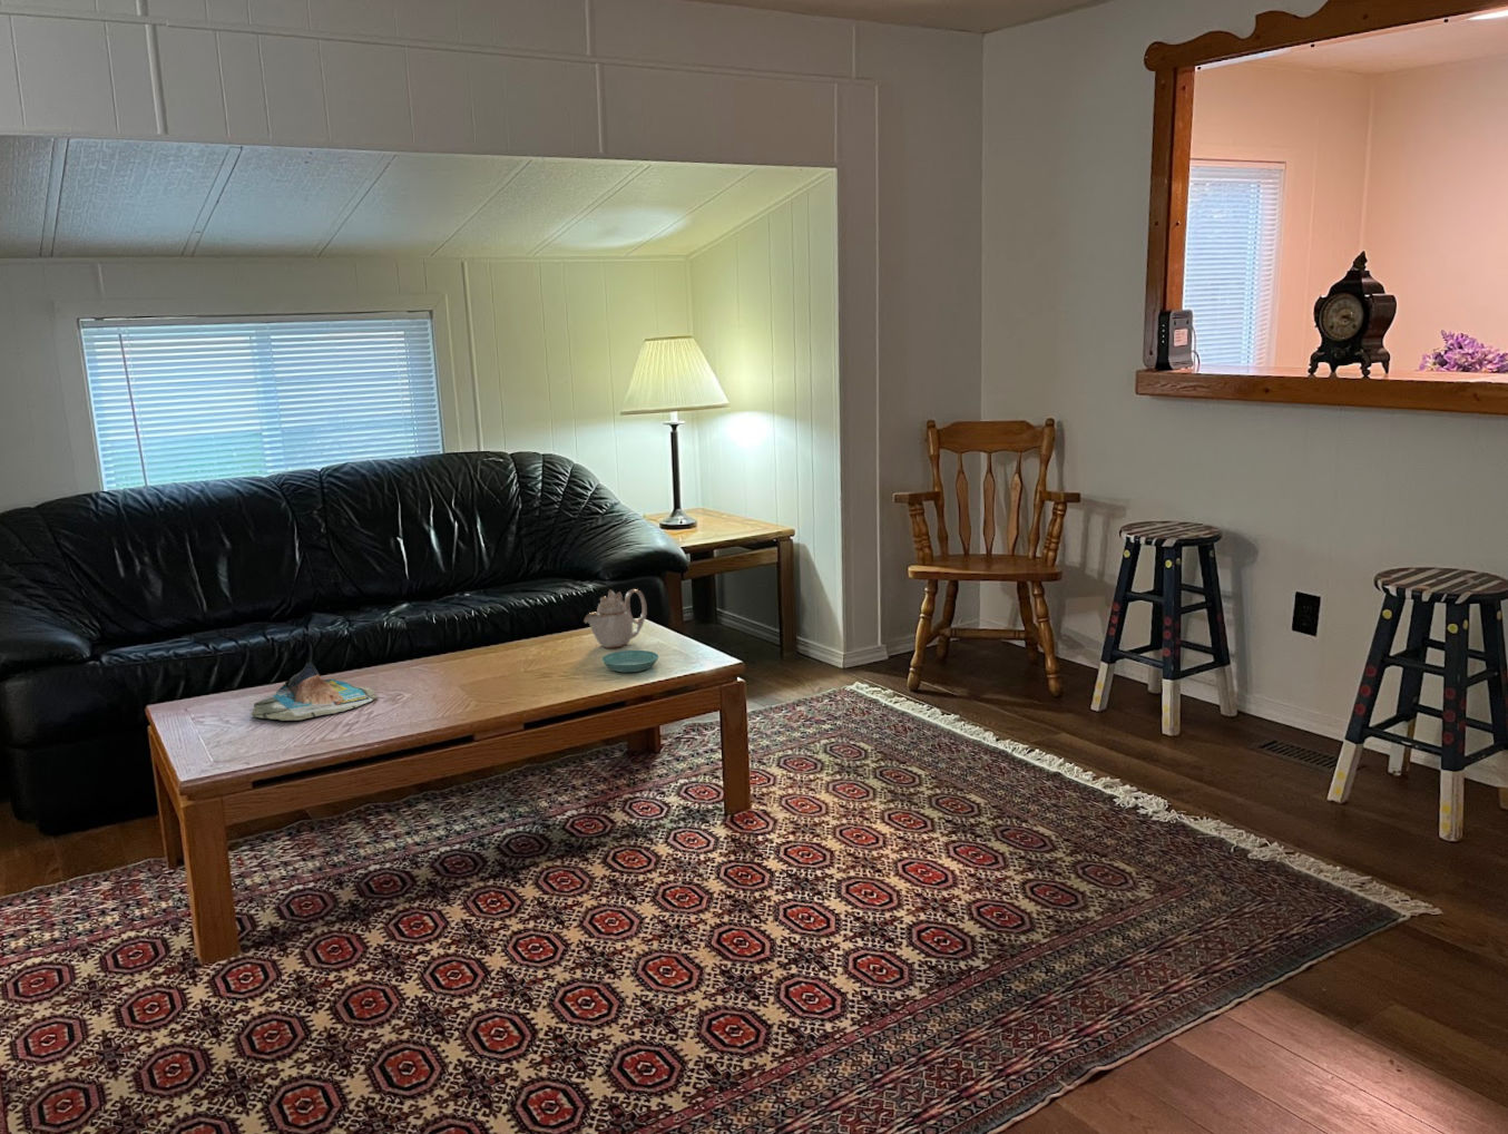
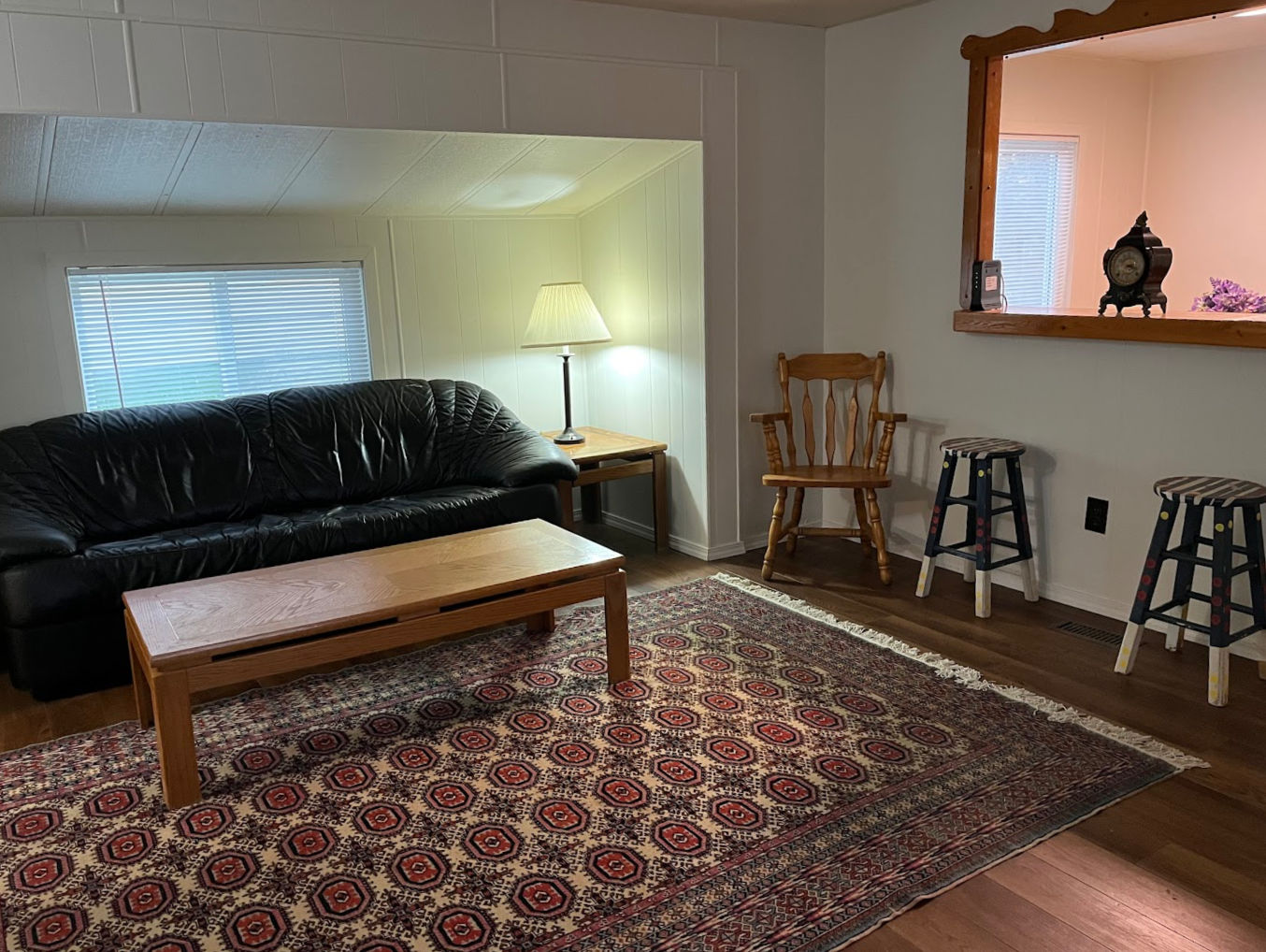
- magazine [249,661,379,722]
- teapot [582,588,648,649]
- saucer [602,649,660,673]
